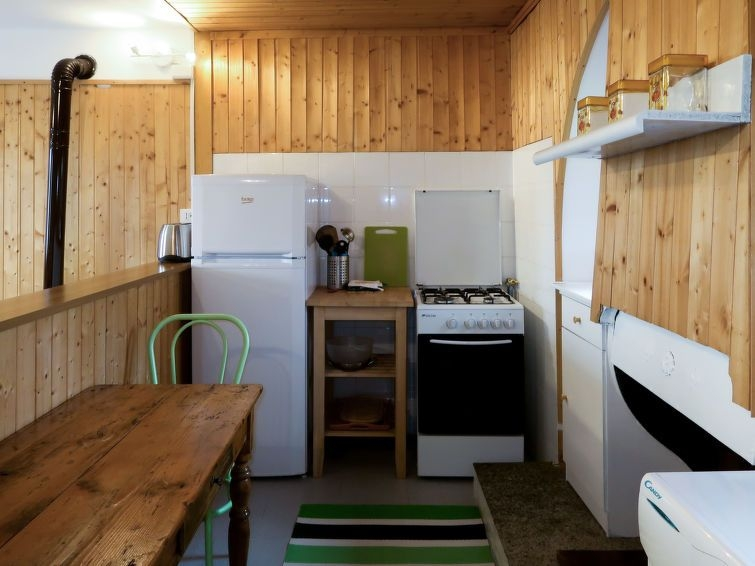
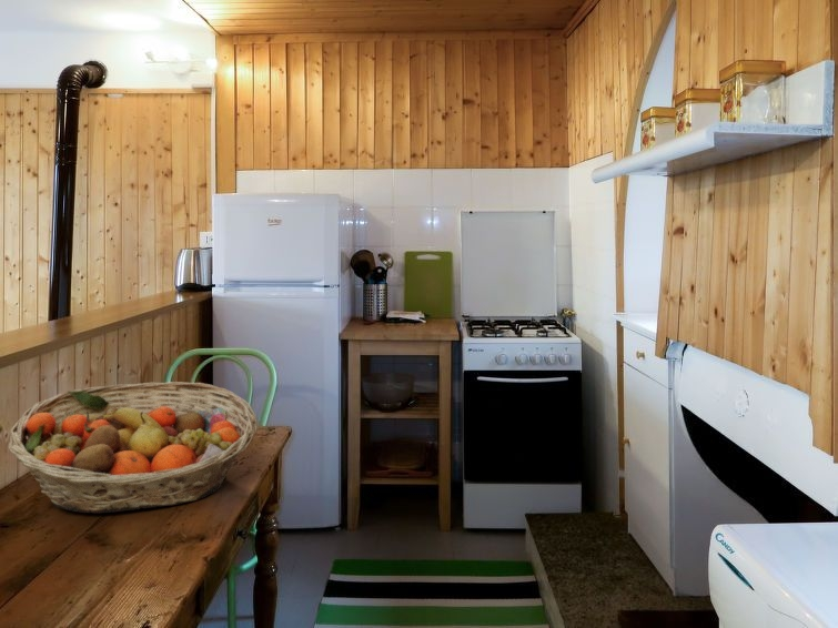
+ fruit basket [7,381,259,514]
